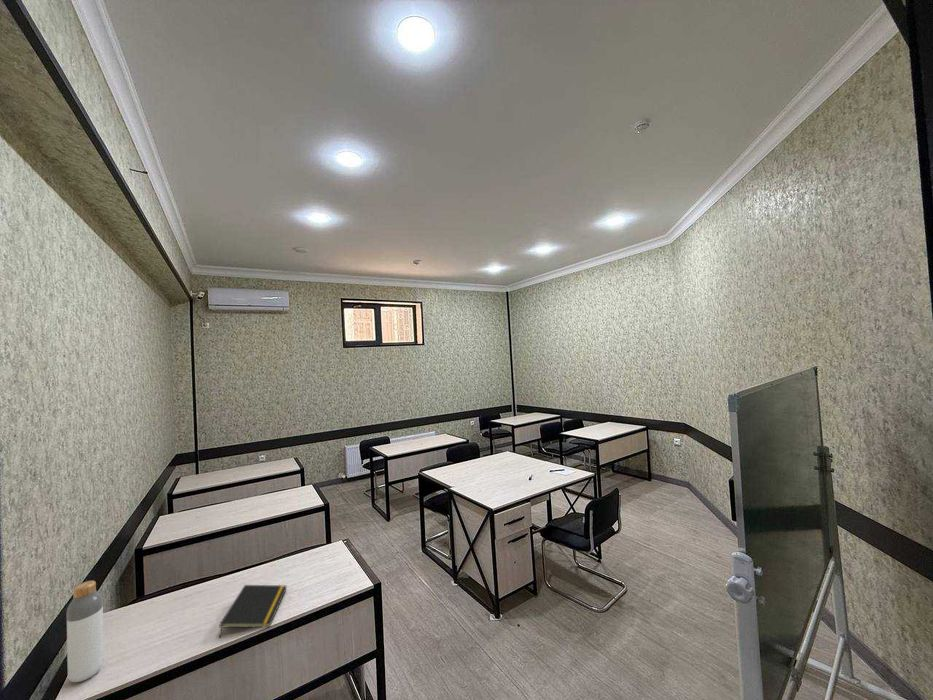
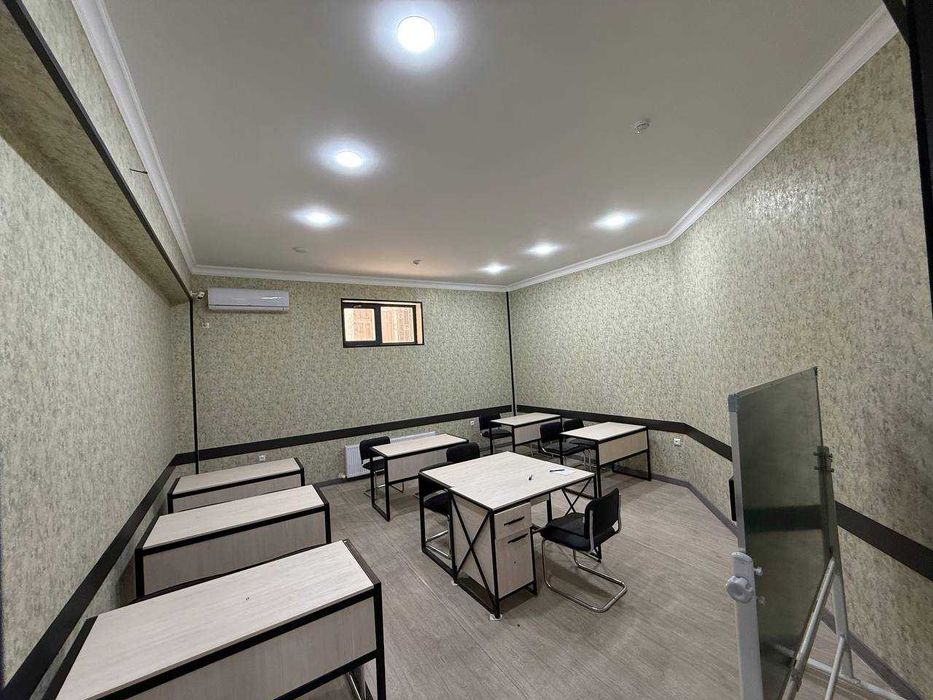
- bottle [66,580,105,683]
- notepad [218,584,288,639]
